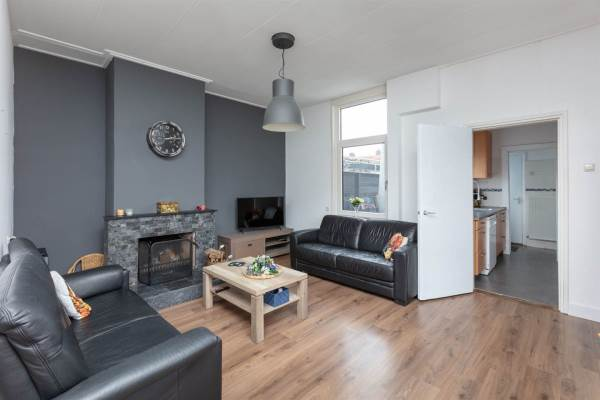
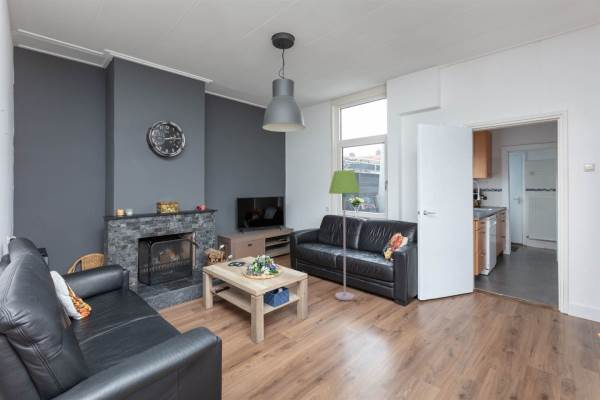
+ floor lamp [328,169,361,301]
